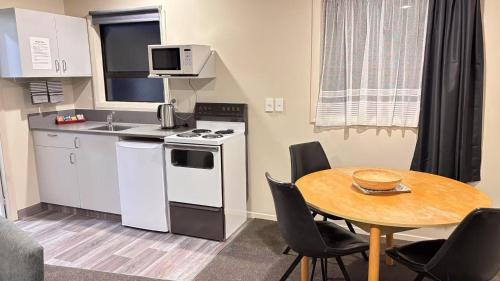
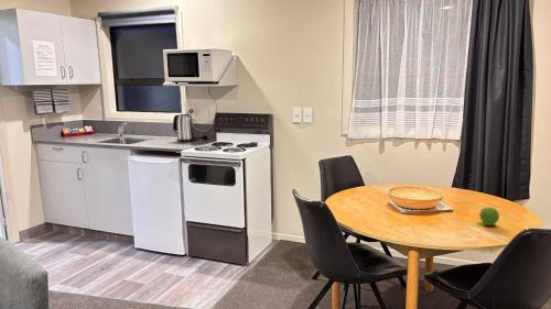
+ fruit [478,207,500,227]
